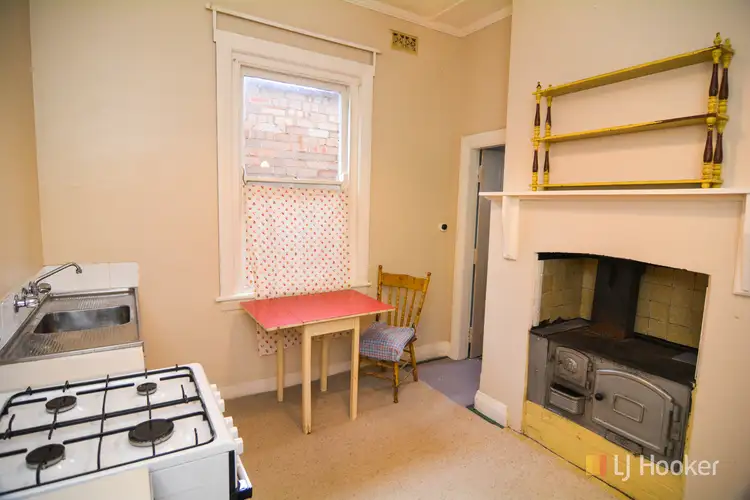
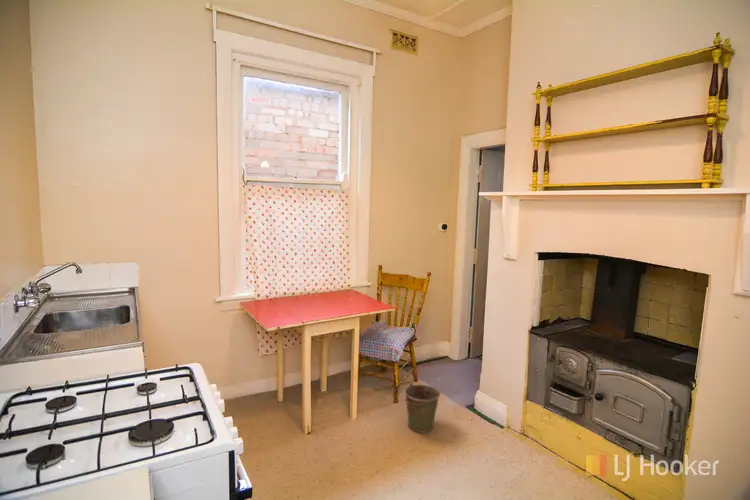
+ bucket [401,382,441,434]
